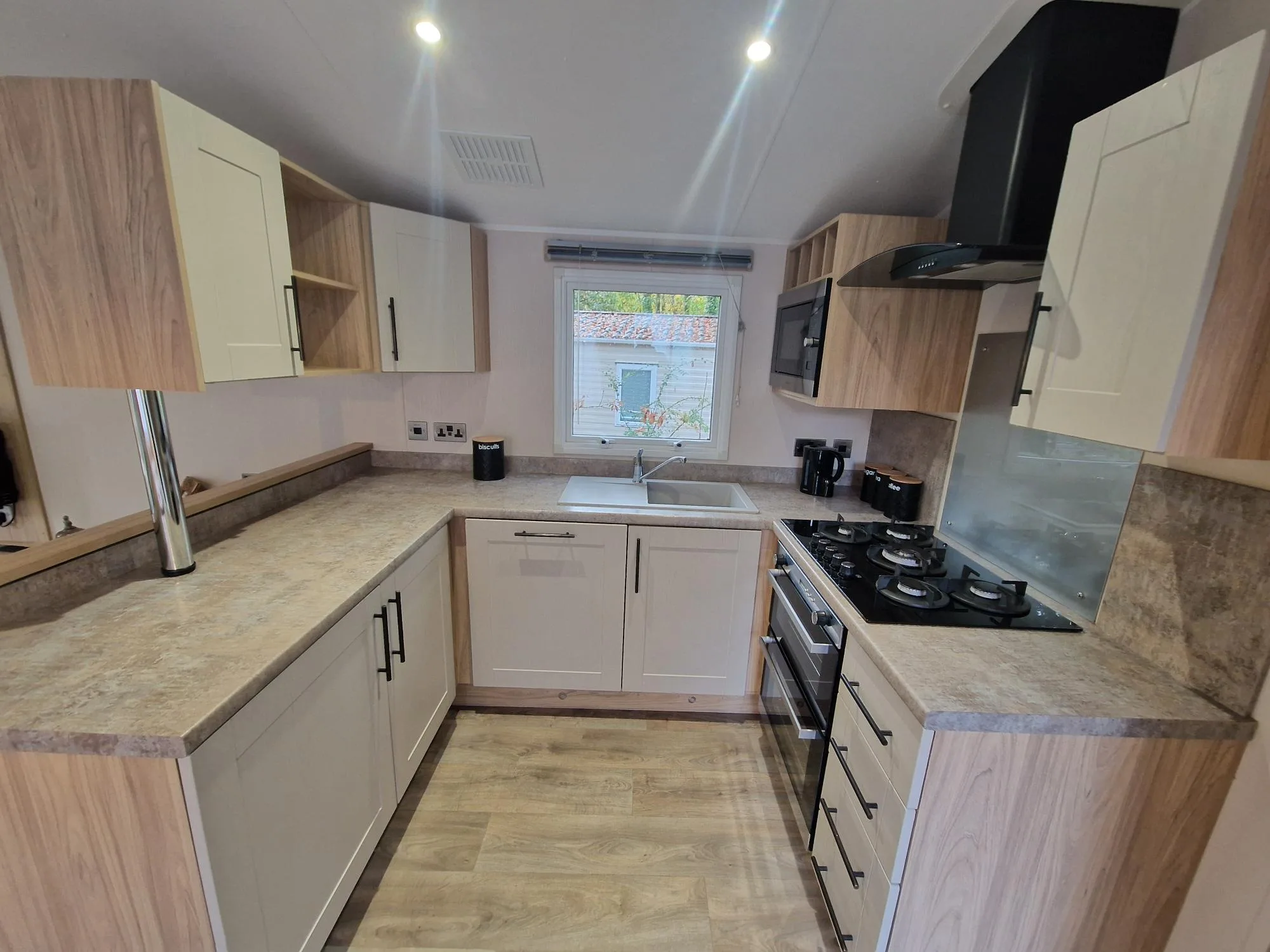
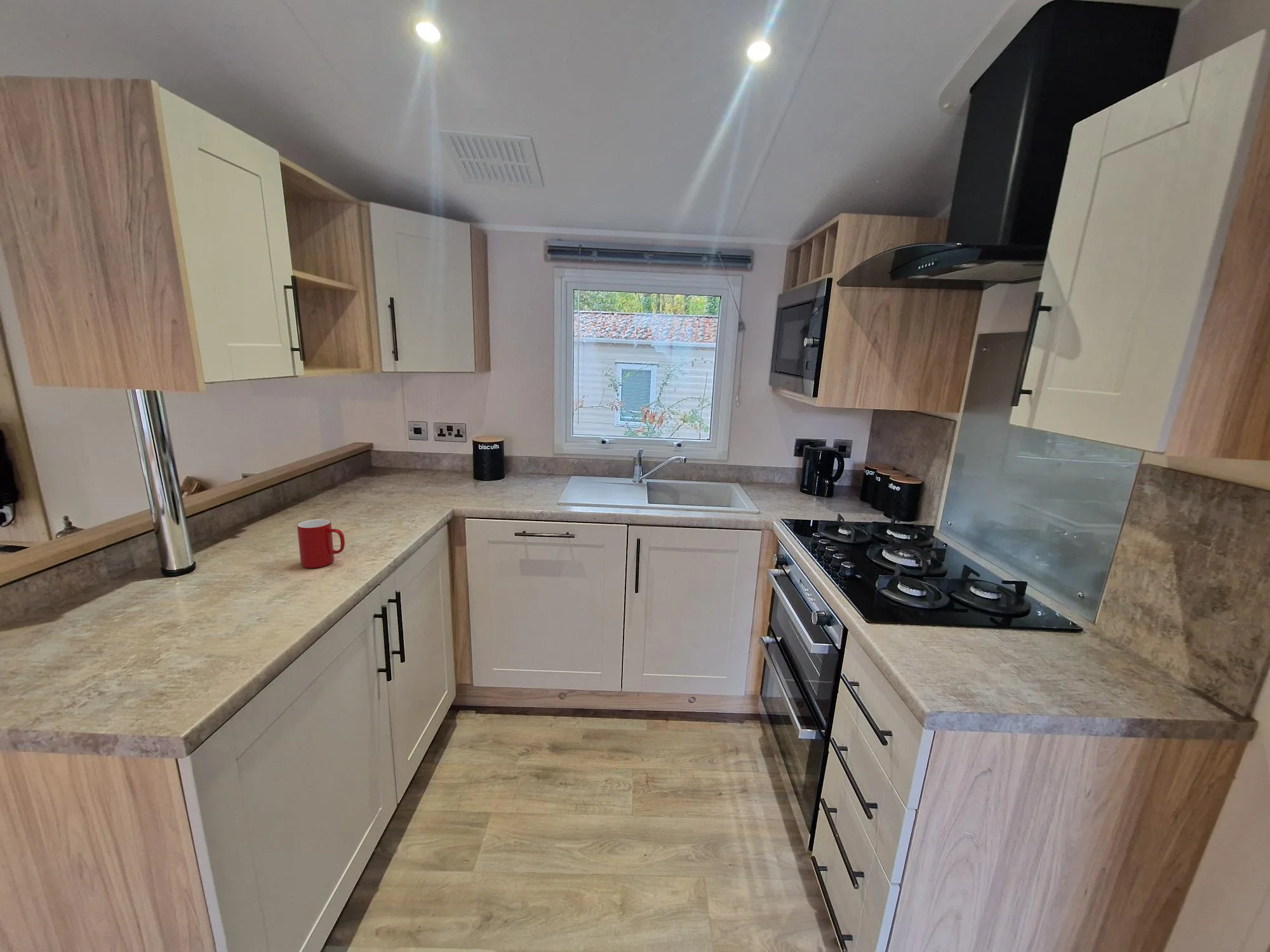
+ cup [297,519,345,569]
